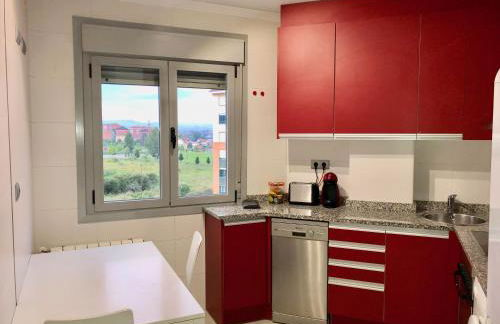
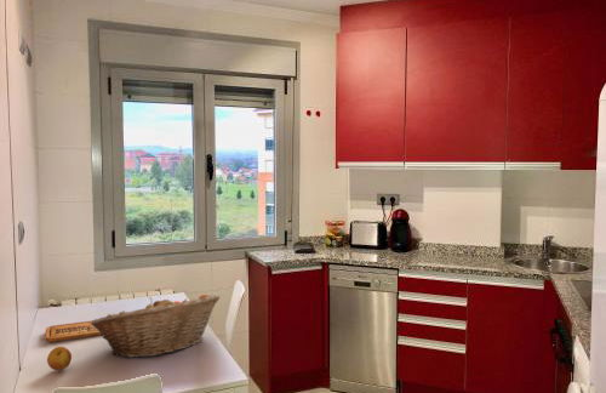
+ cutting board [44,319,102,343]
+ fruit basket [91,294,222,359]
+ apple [46,346,73,371]
